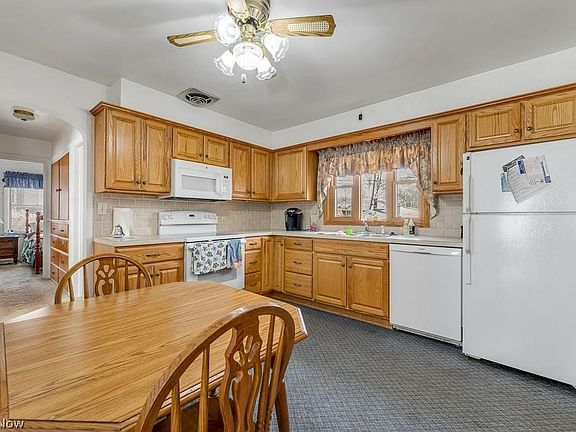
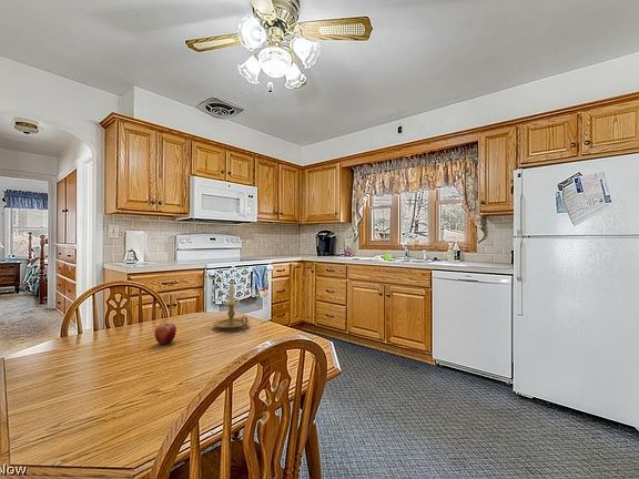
+ candle holder [212,283,251,330]
+ apple [154,322,178,345]
